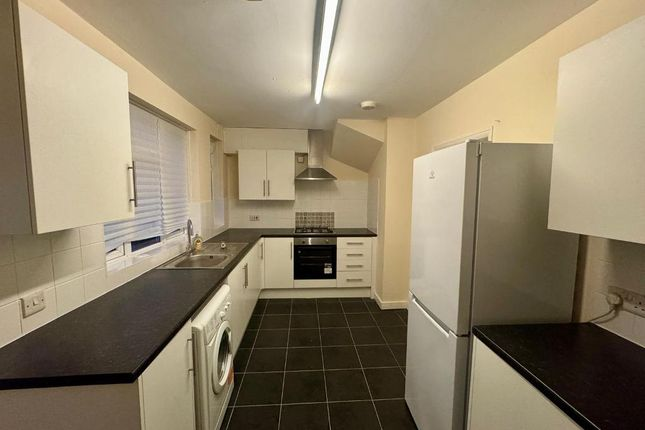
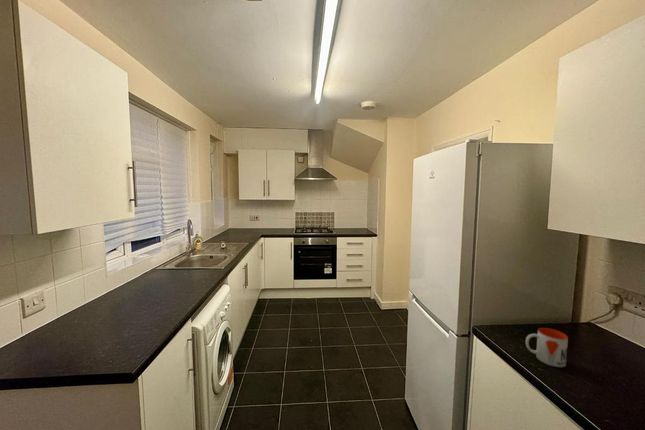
+ mug [525,327,569,368]
